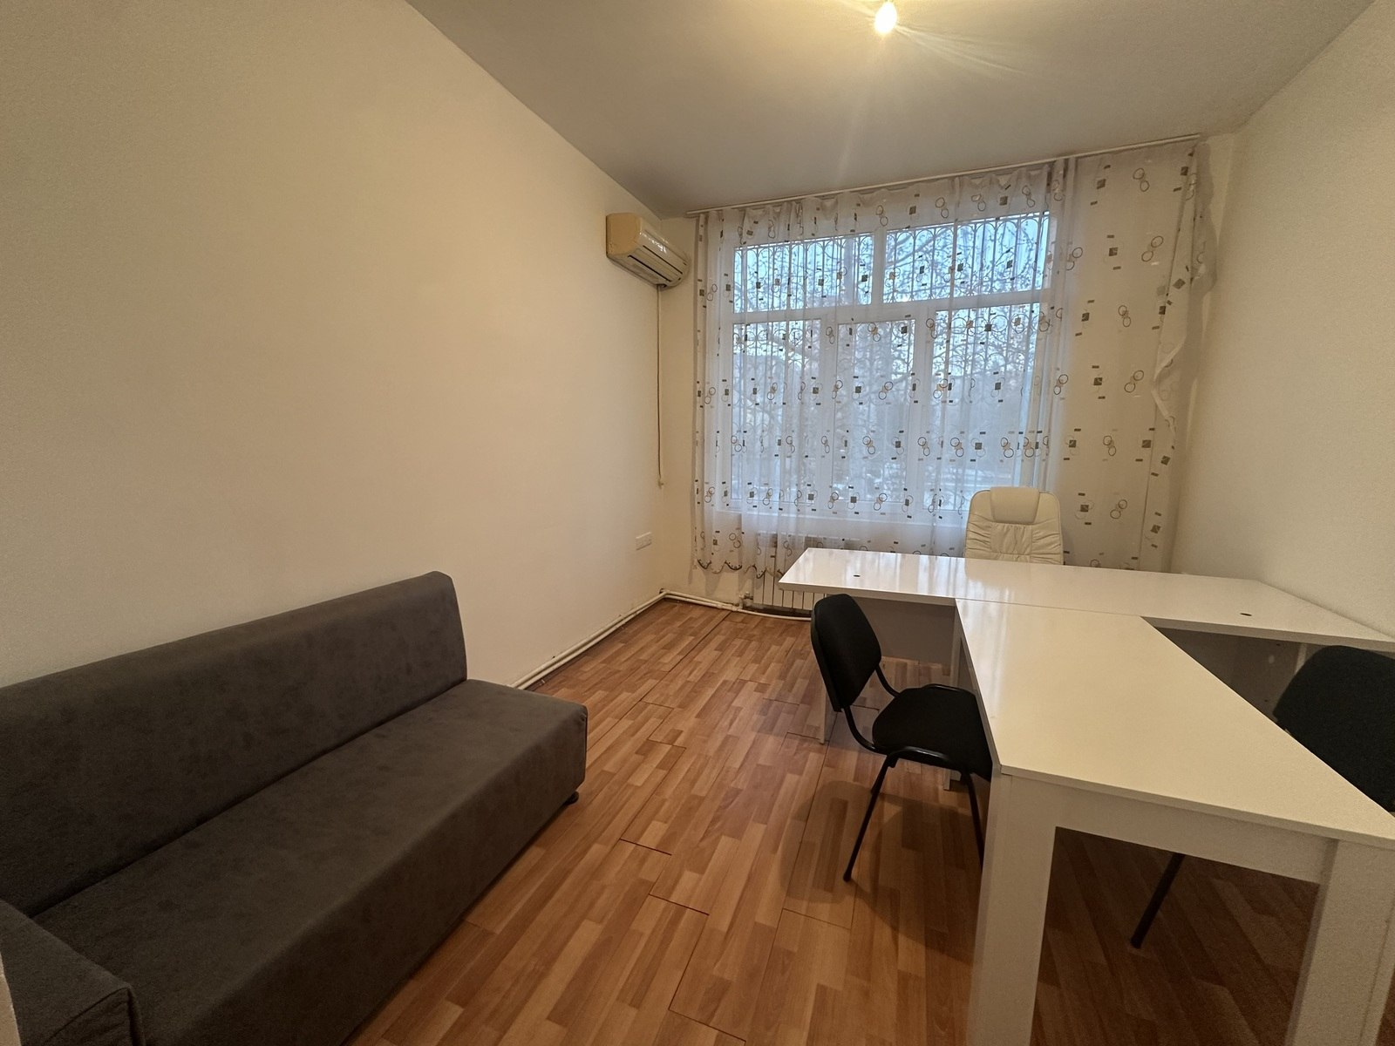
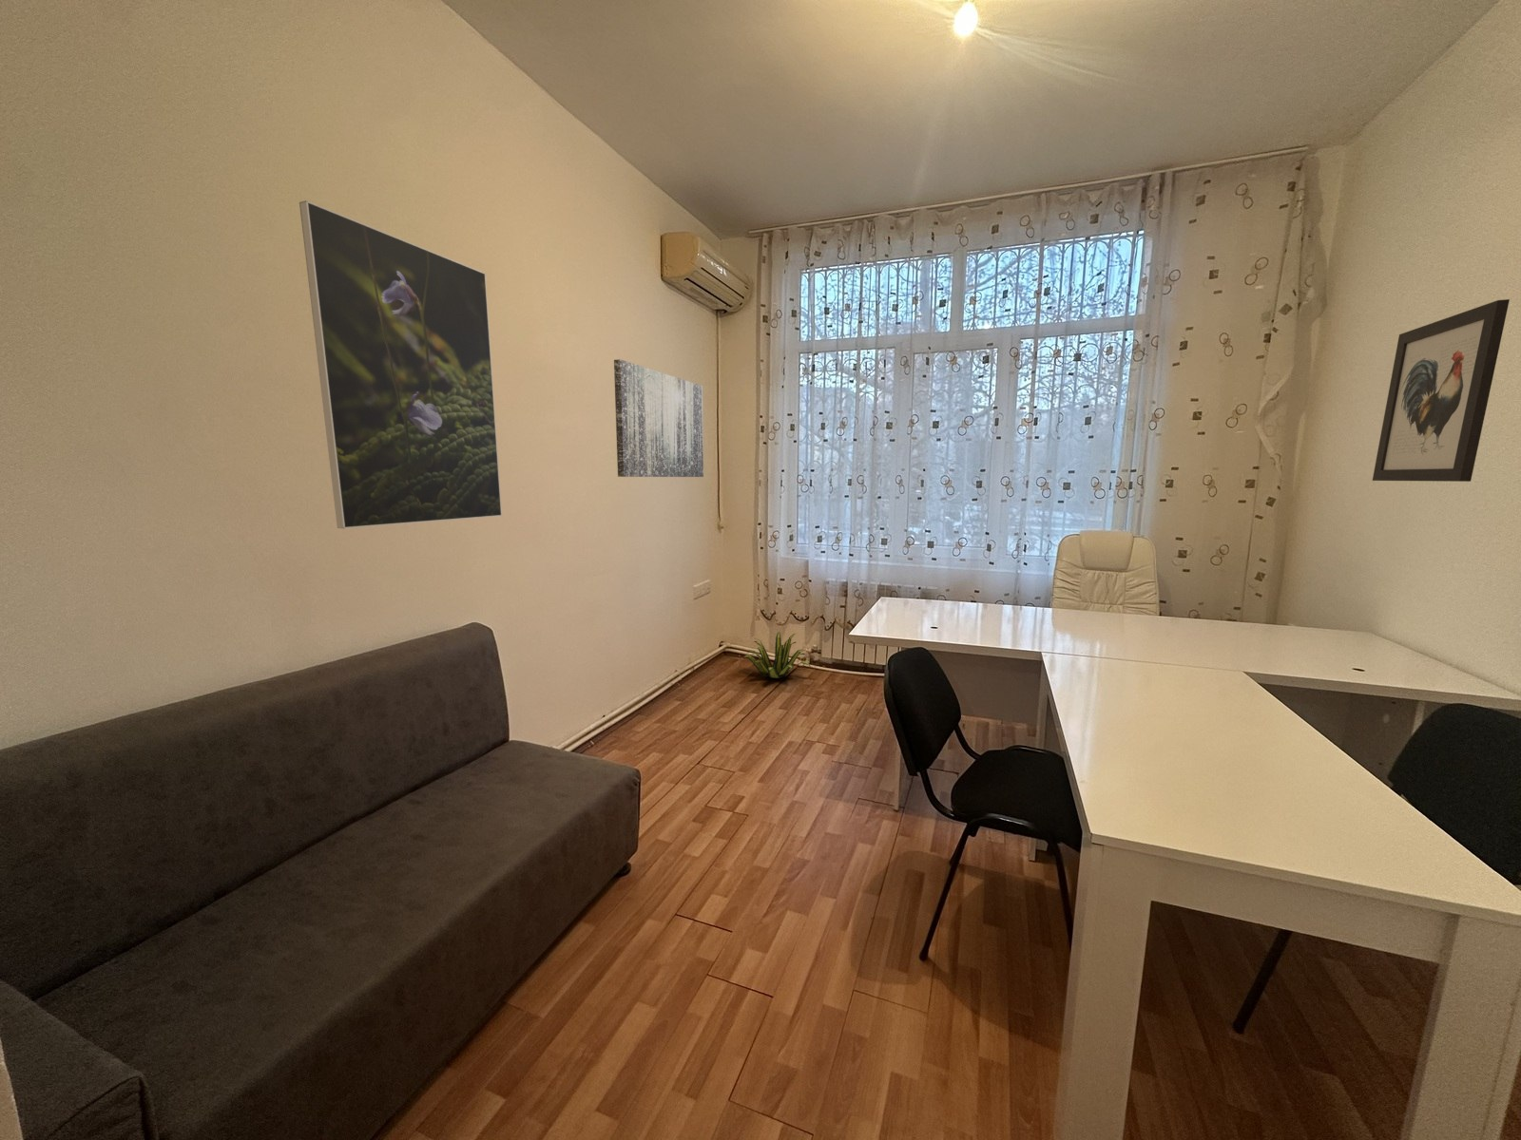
+ decorative plant [741,632,811,679]
+ wall art [613,358,704,478]
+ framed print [298,200,503,529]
+ wall art [1371,298,1510,483]
